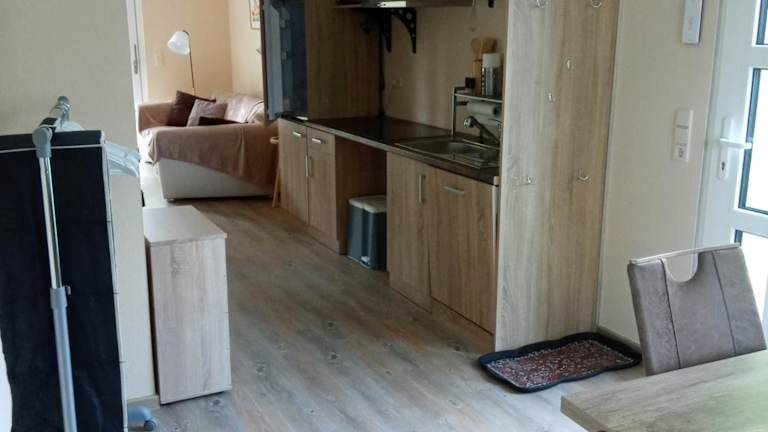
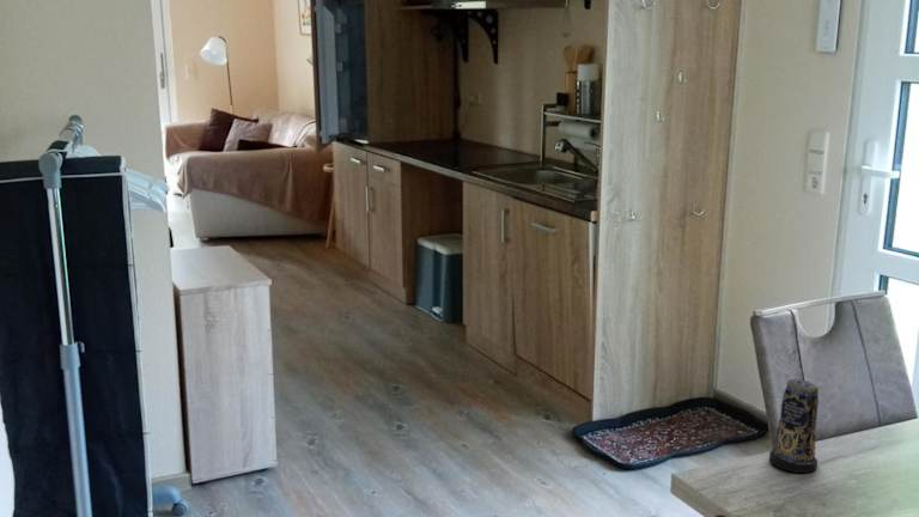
+ candle [768,378,820,474]
